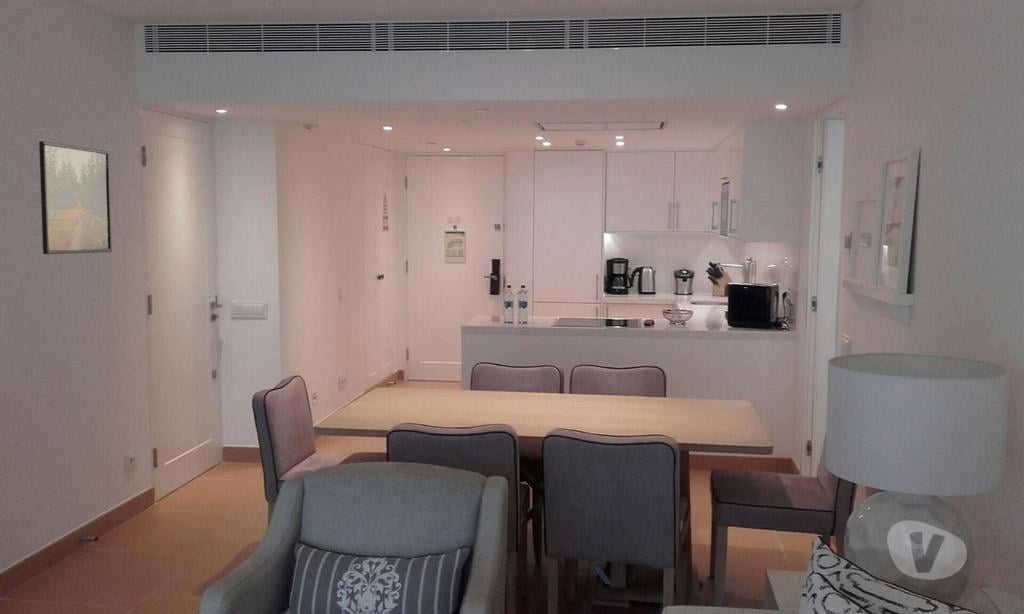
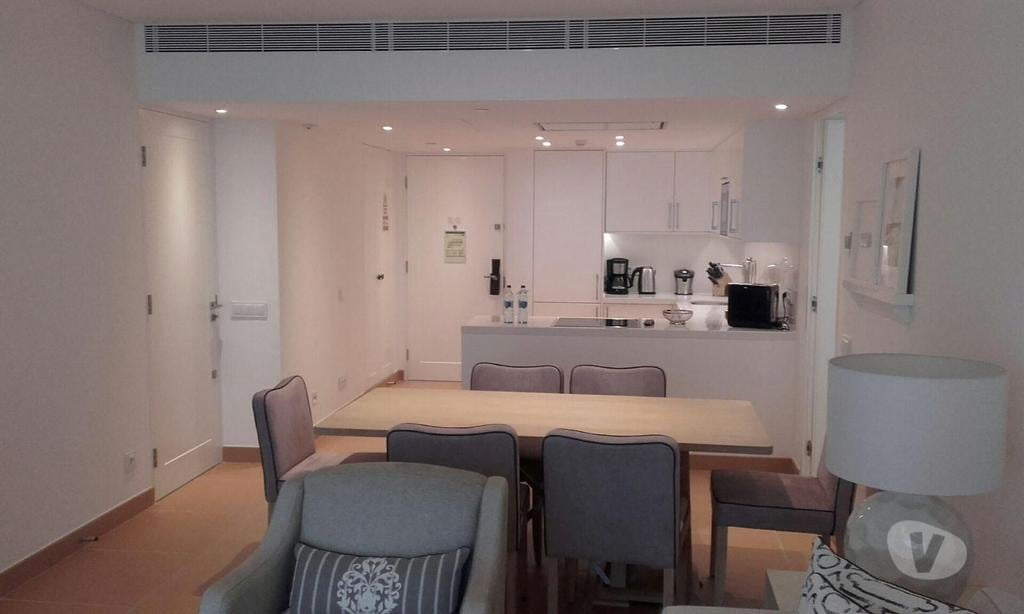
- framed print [38,140,113,255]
